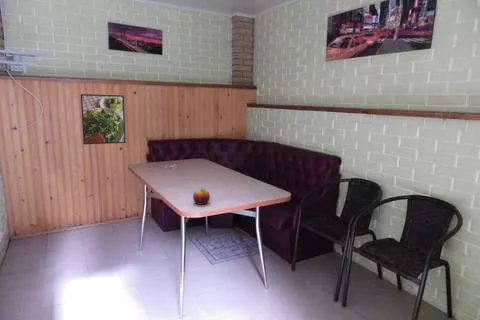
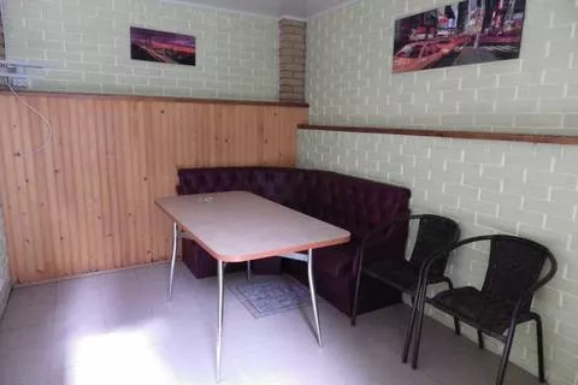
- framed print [79,93,127,145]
- fruit [192,187,211,206]
